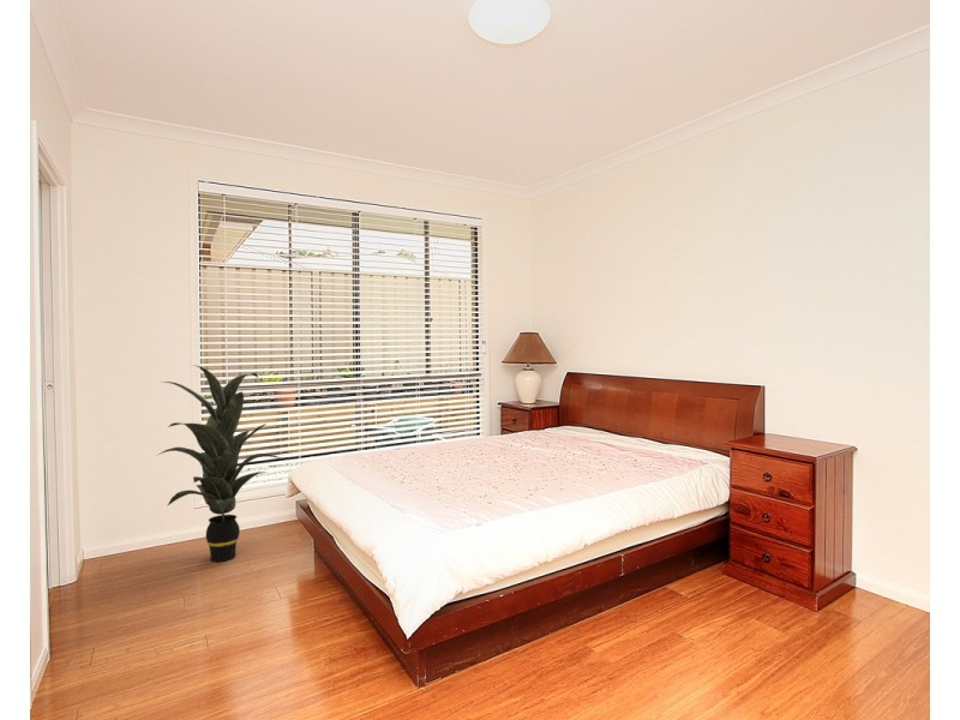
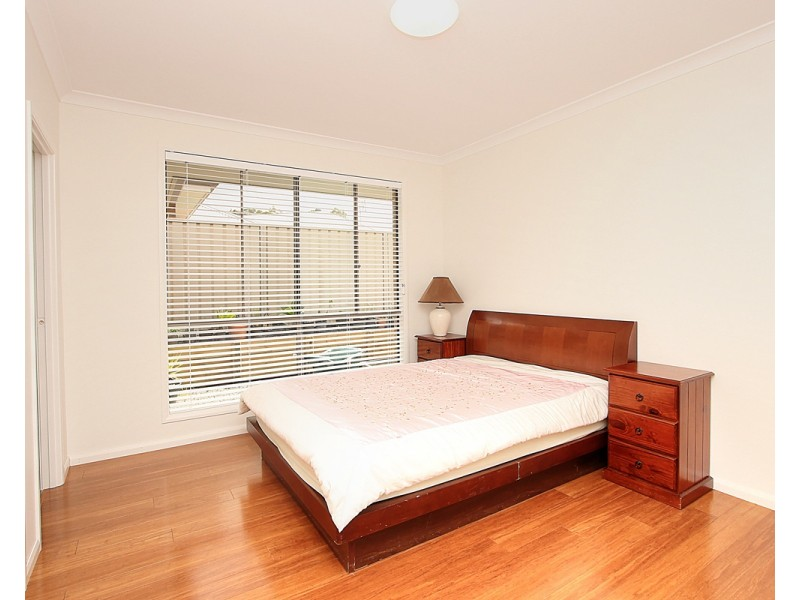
- indoor plant [157,364,282,563]
